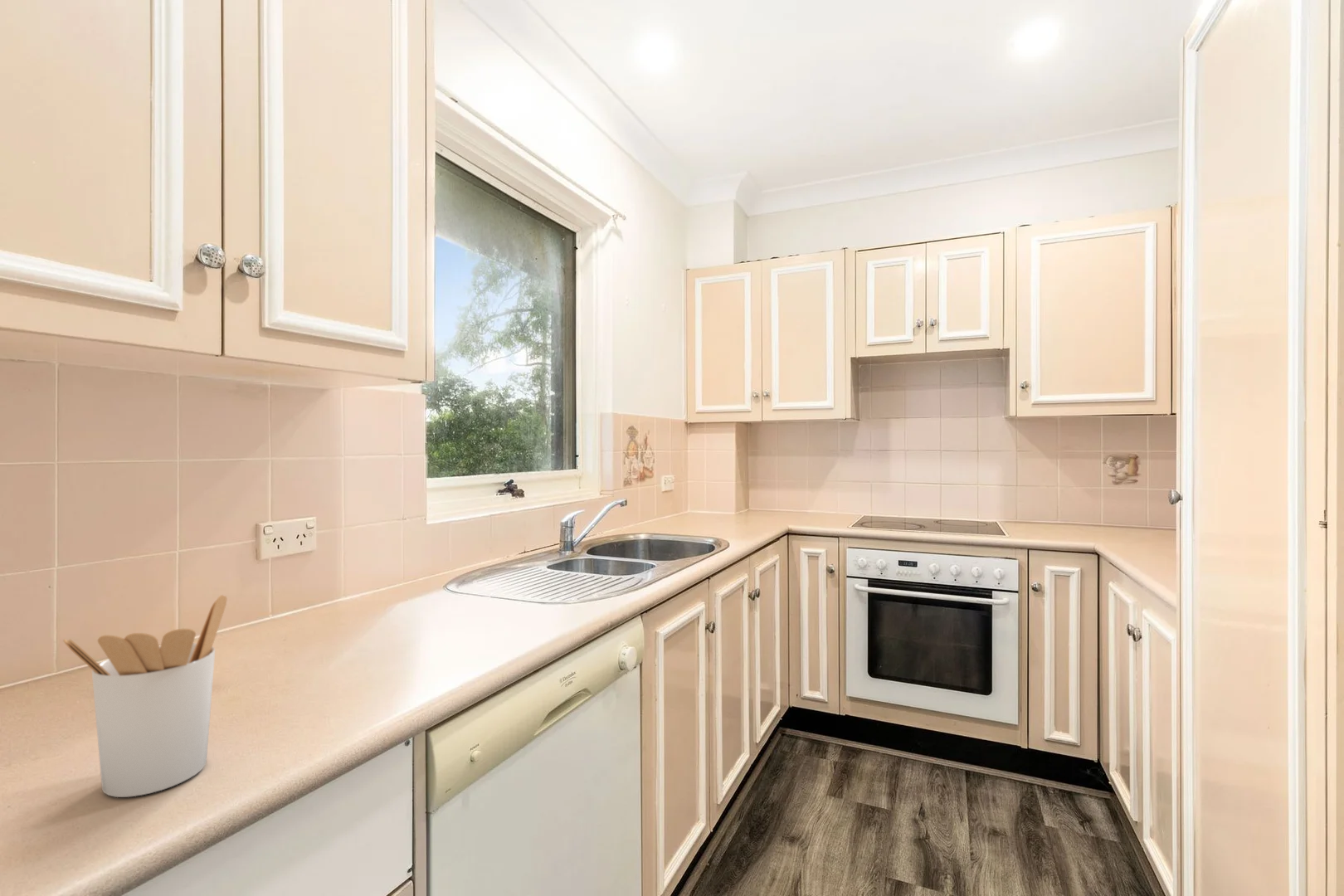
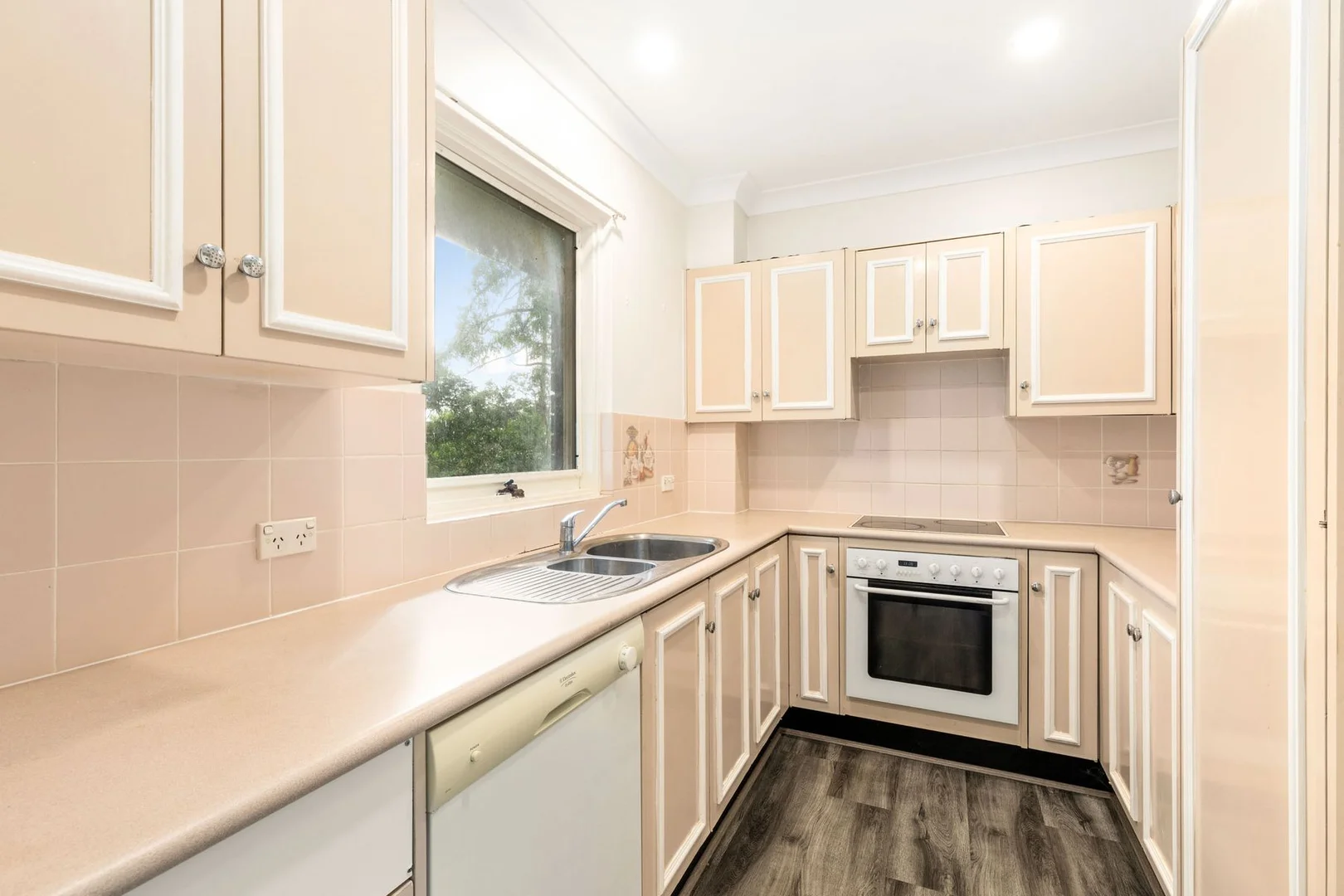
- utensil holder [62,594,227,798]
